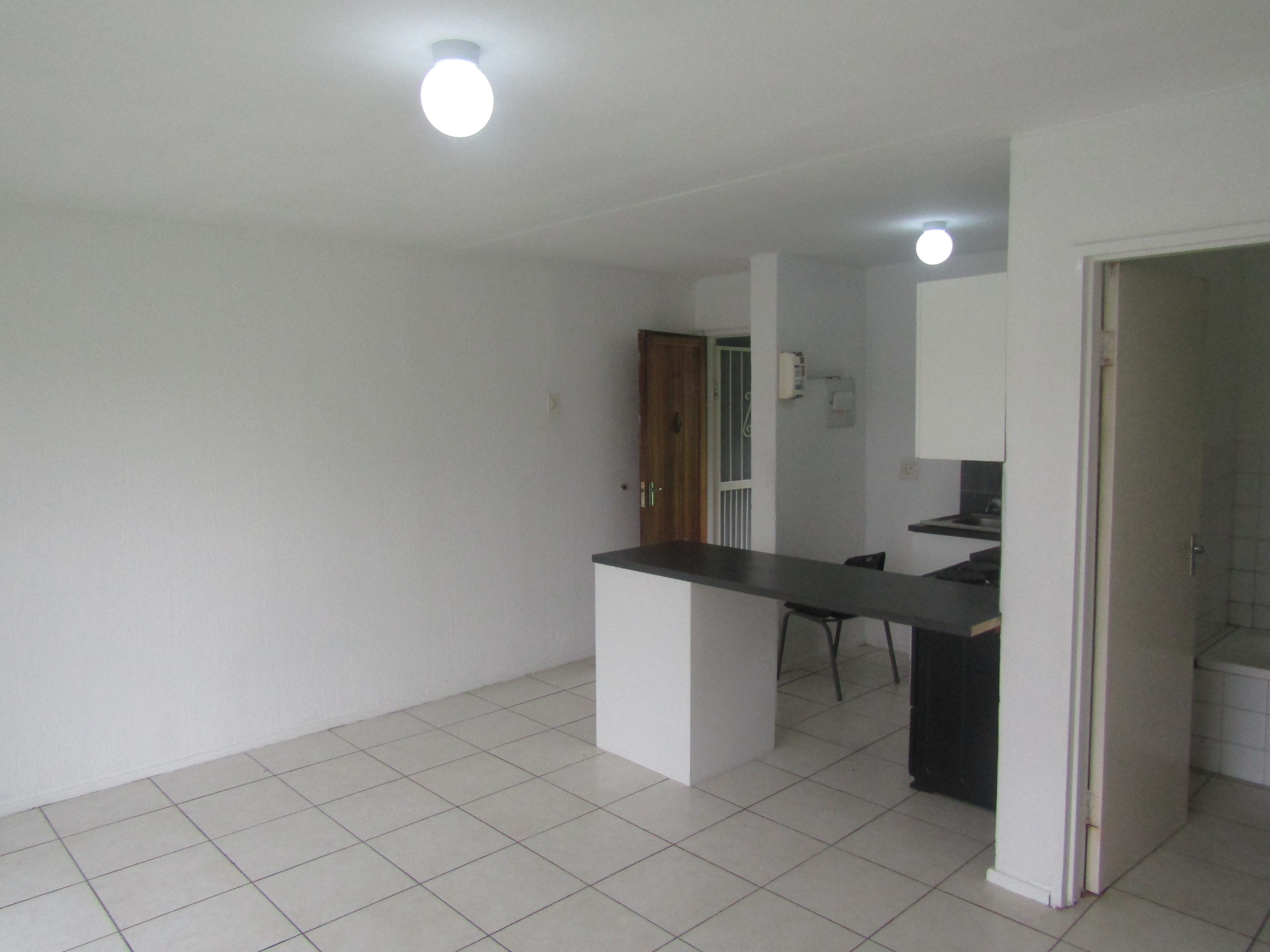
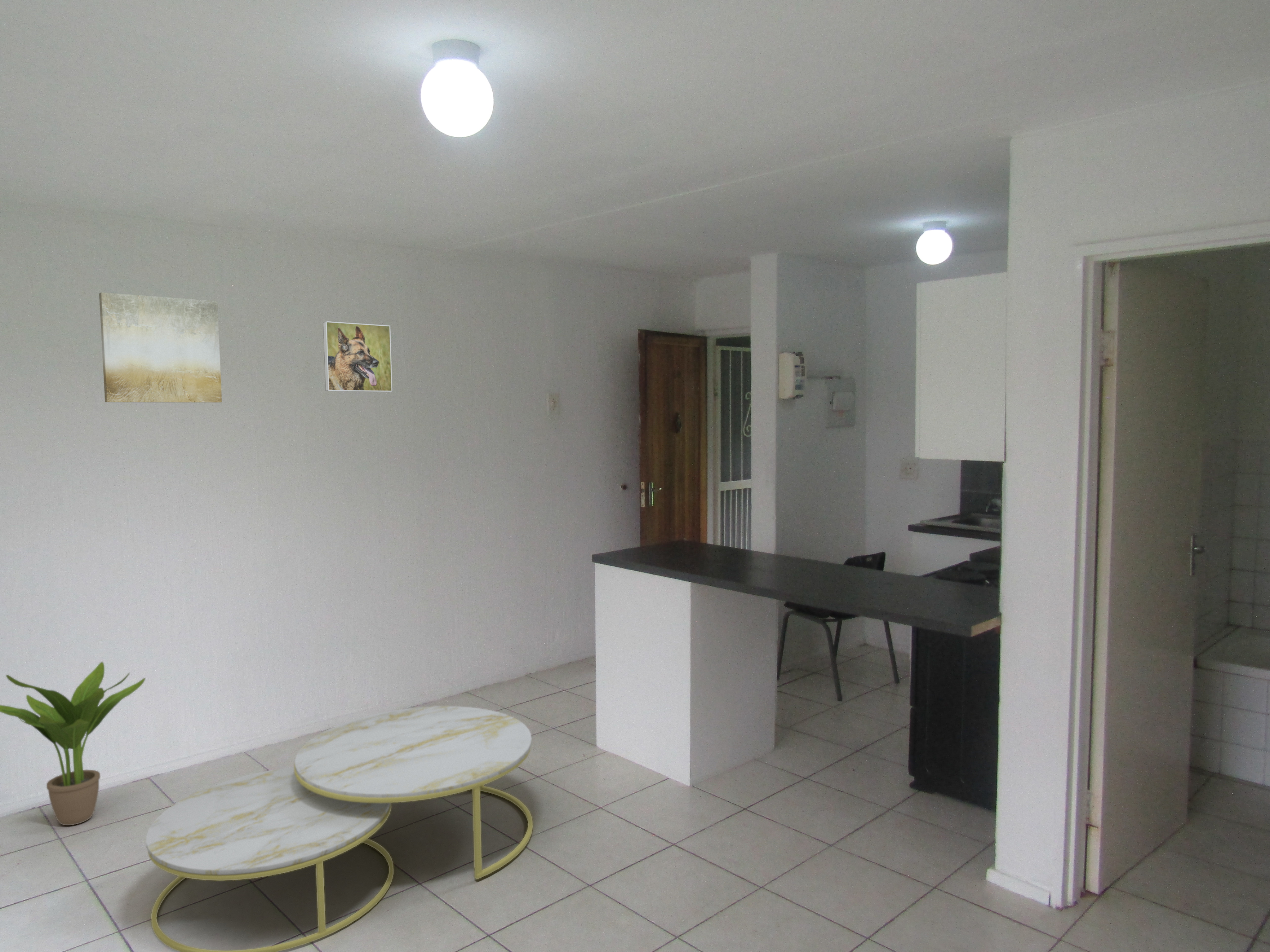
+ wall art [99,292,222,403]
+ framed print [323,321,393,392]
+ coffee table [146,706,533,952]
+ potted plant [0,662,146,826]
